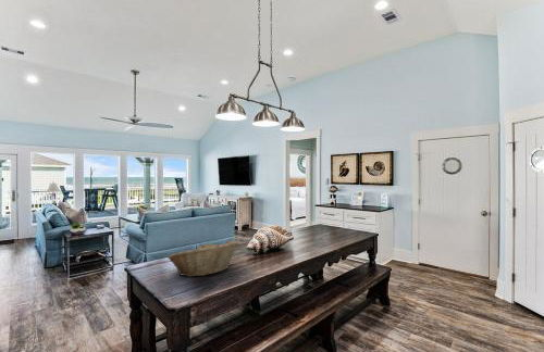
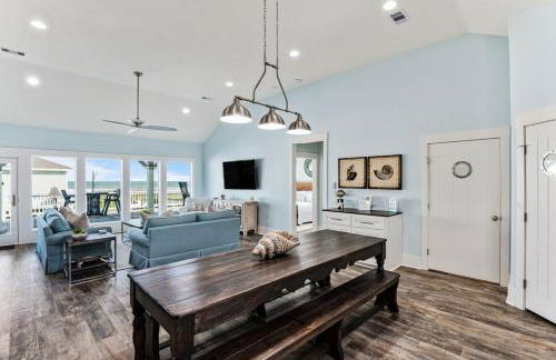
- fruit basket [166,240,239,278]
